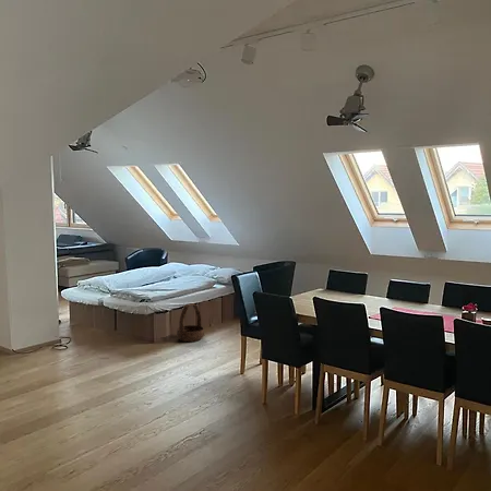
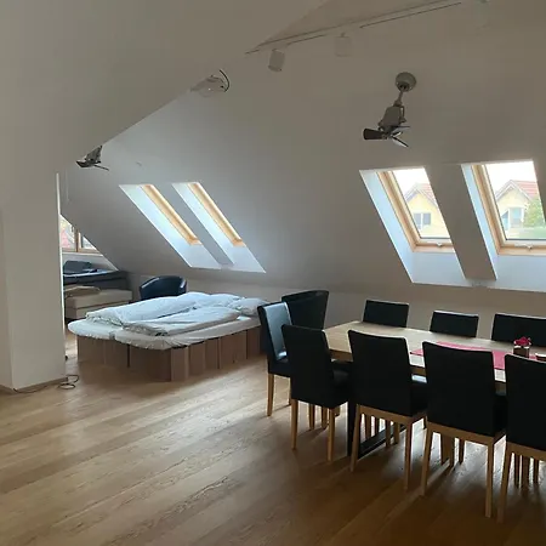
- basket [176,302,205,343]
